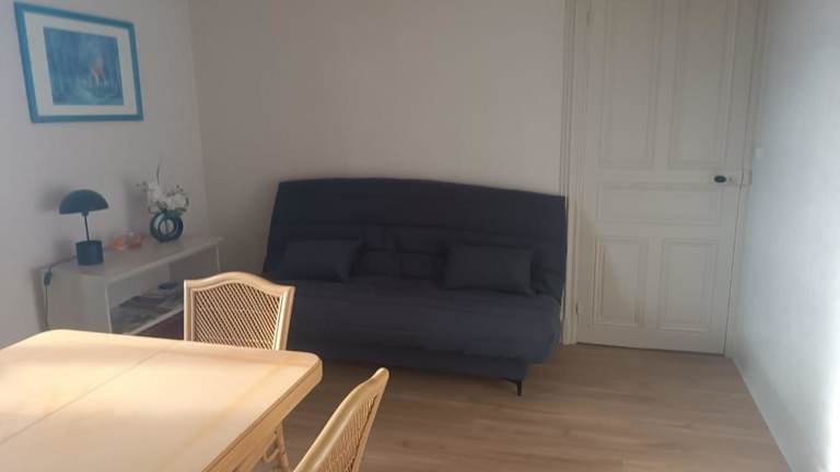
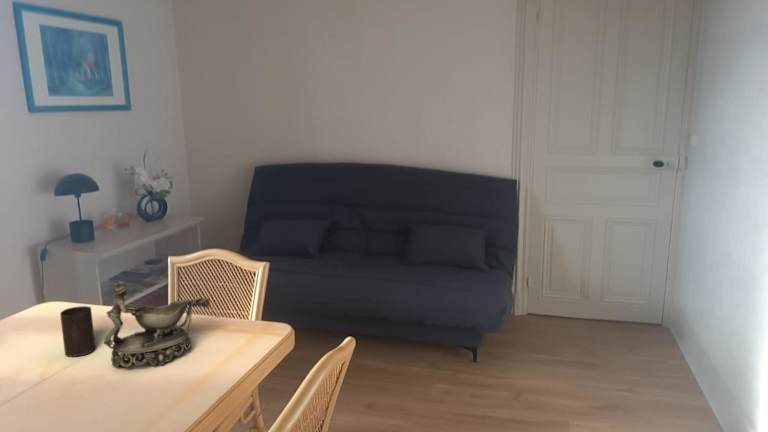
+ decorative bowl [103,281,211,368]
+ cup [59,305,96,358]
